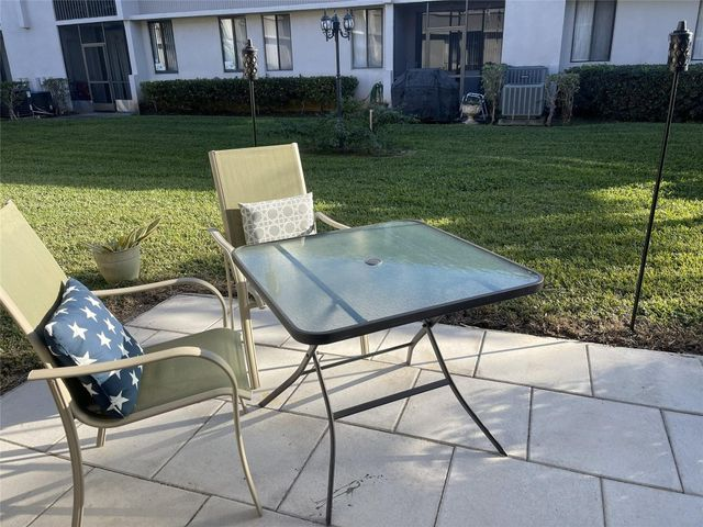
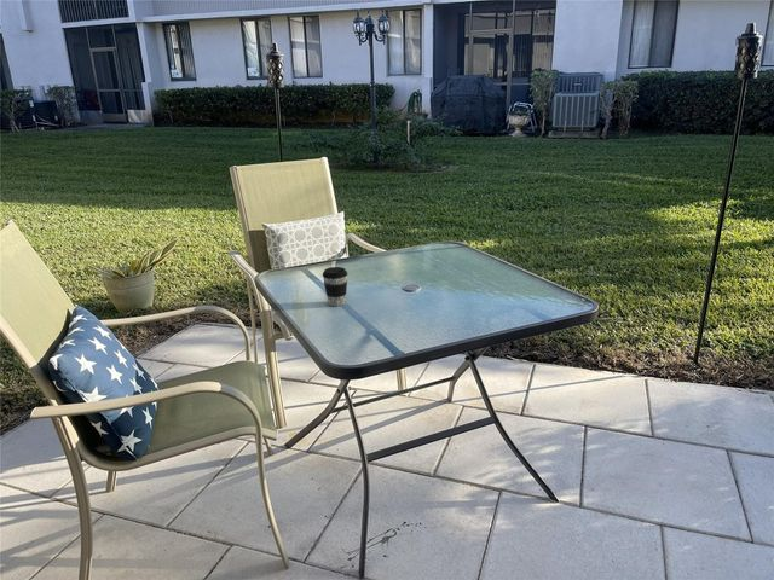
+ coffee cup [322,266,348,307]
